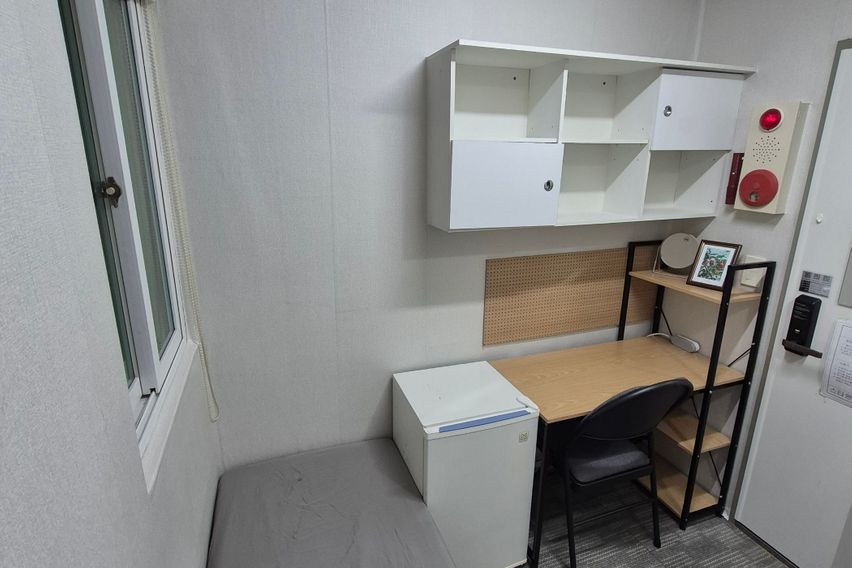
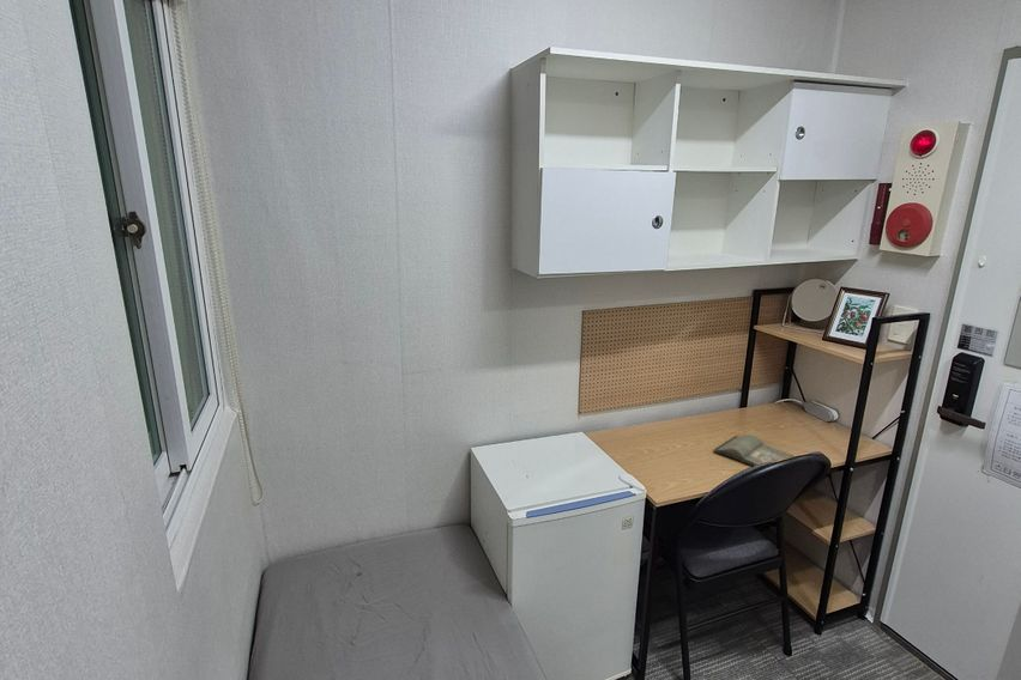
+ hardback book [712,433,796,467]
